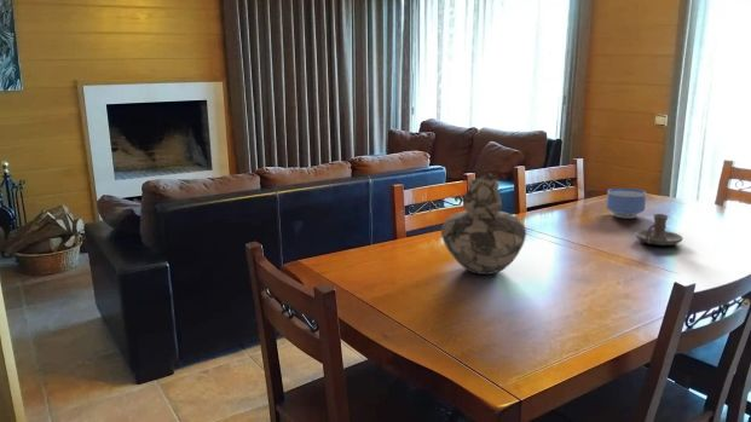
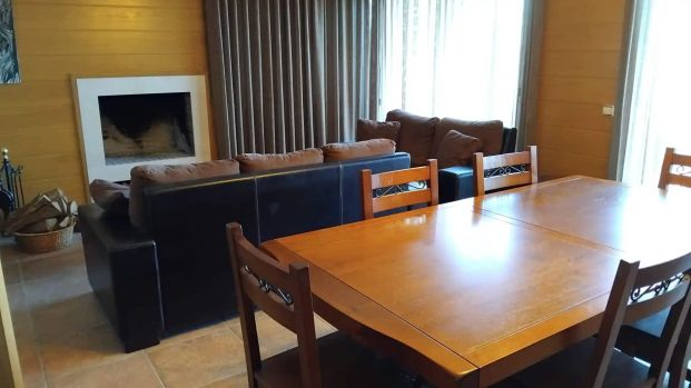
- vase [440,173,527,276]
- candle holder [634,213,684,247]
- bowl [605,187,647,219]
